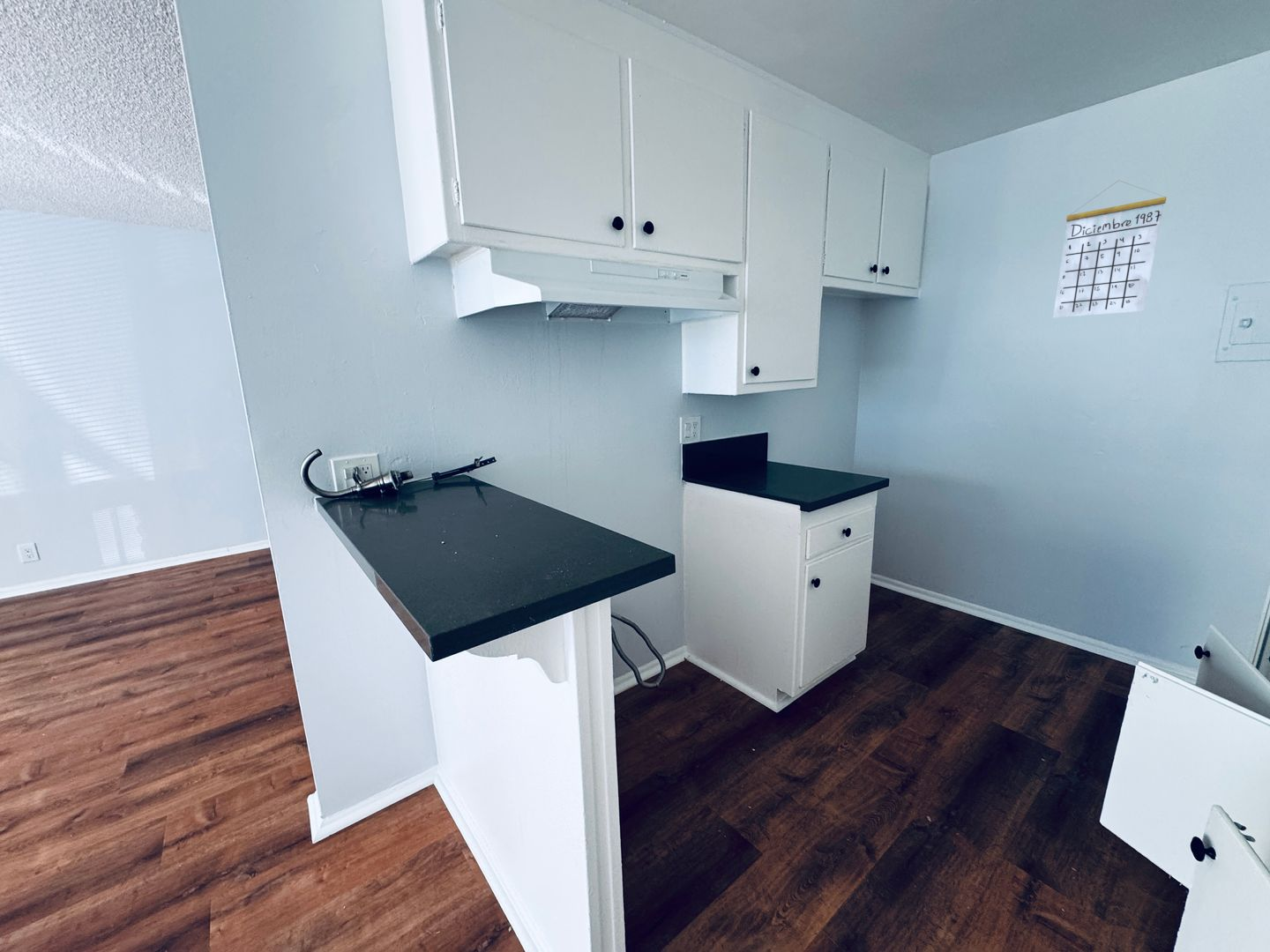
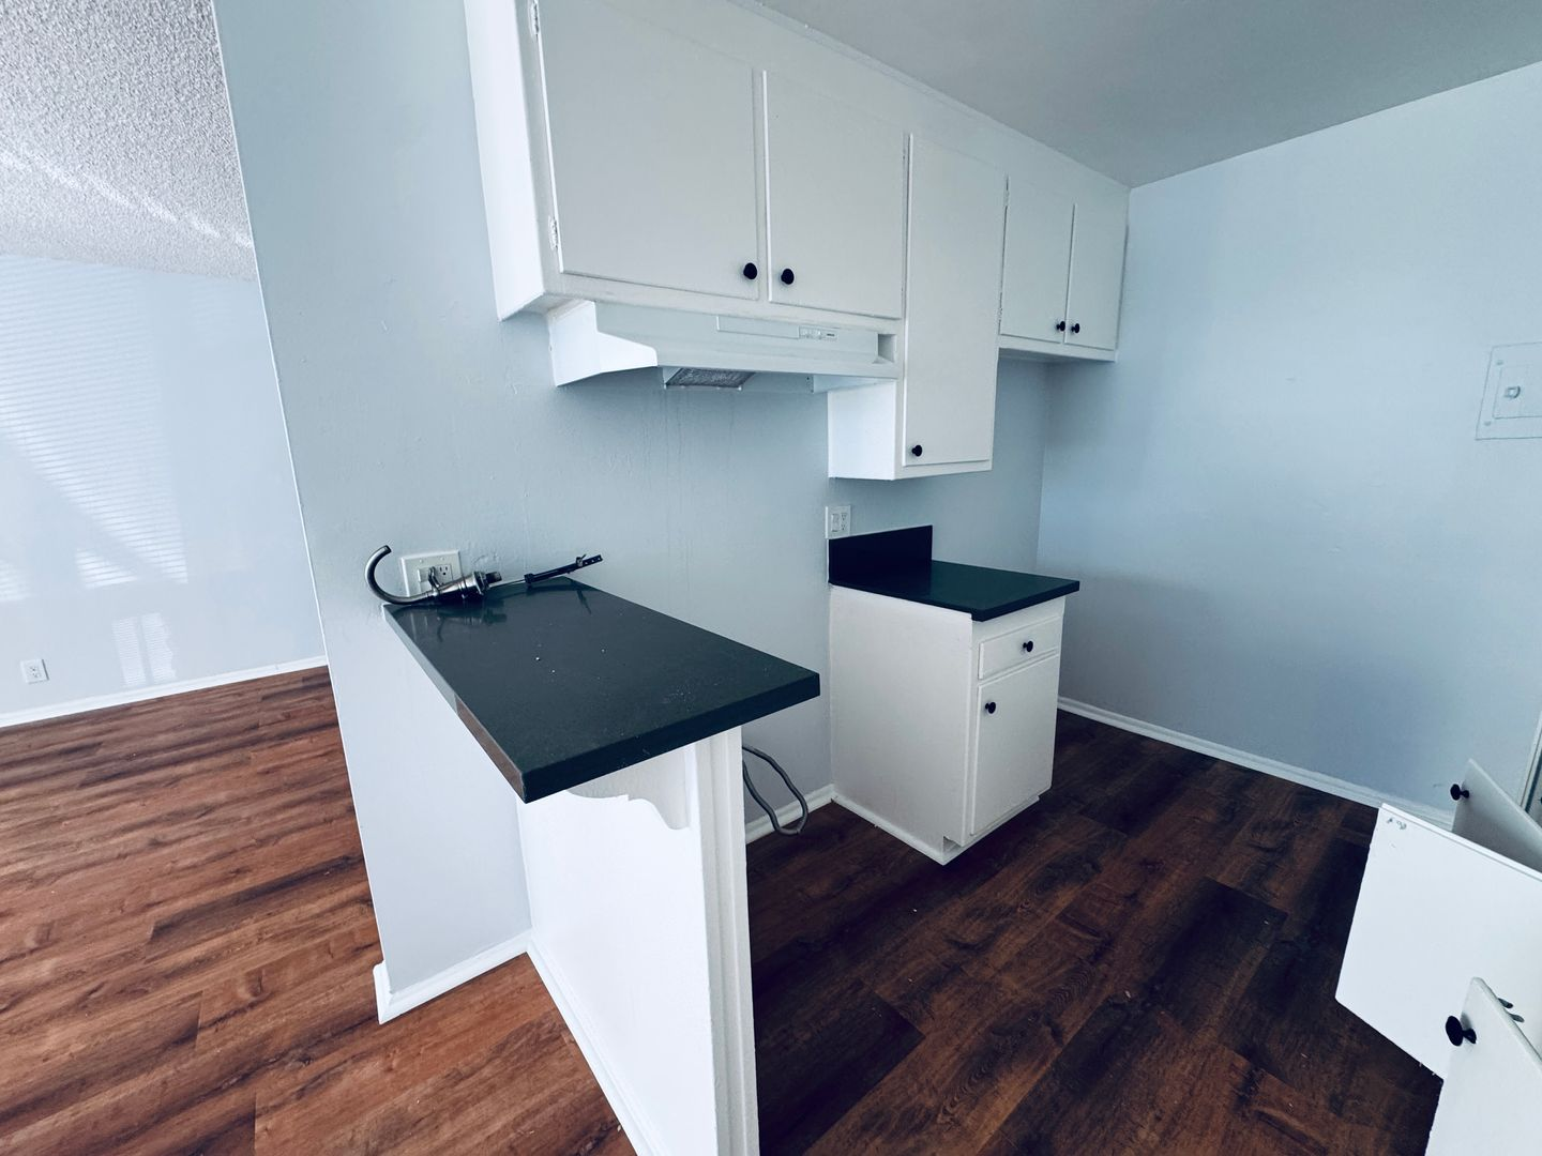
- calendar [1052,180,1167,318]
